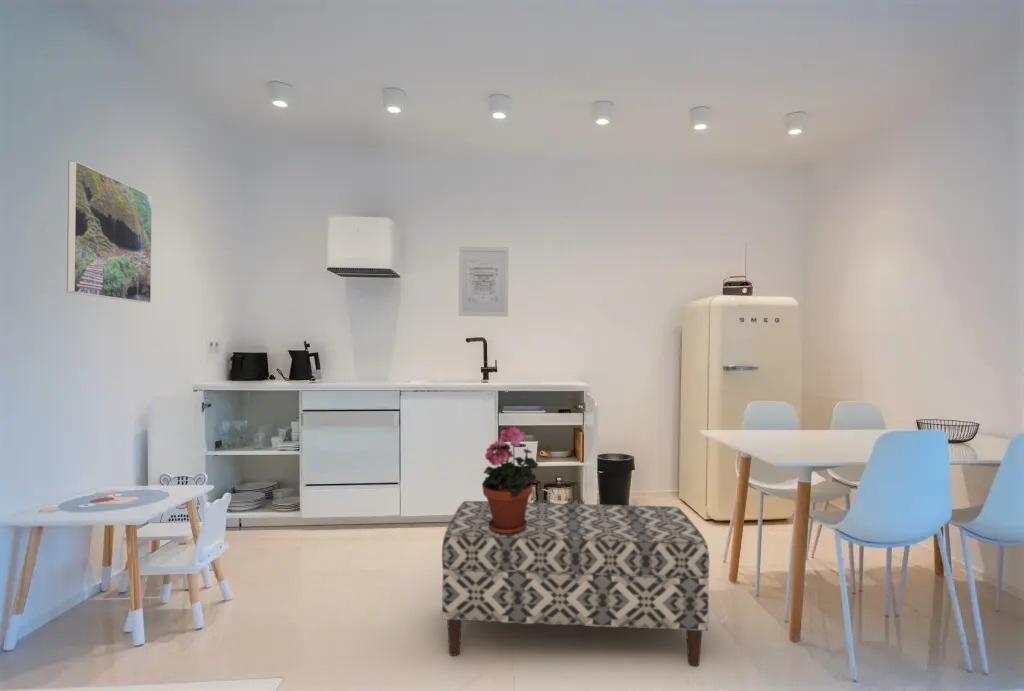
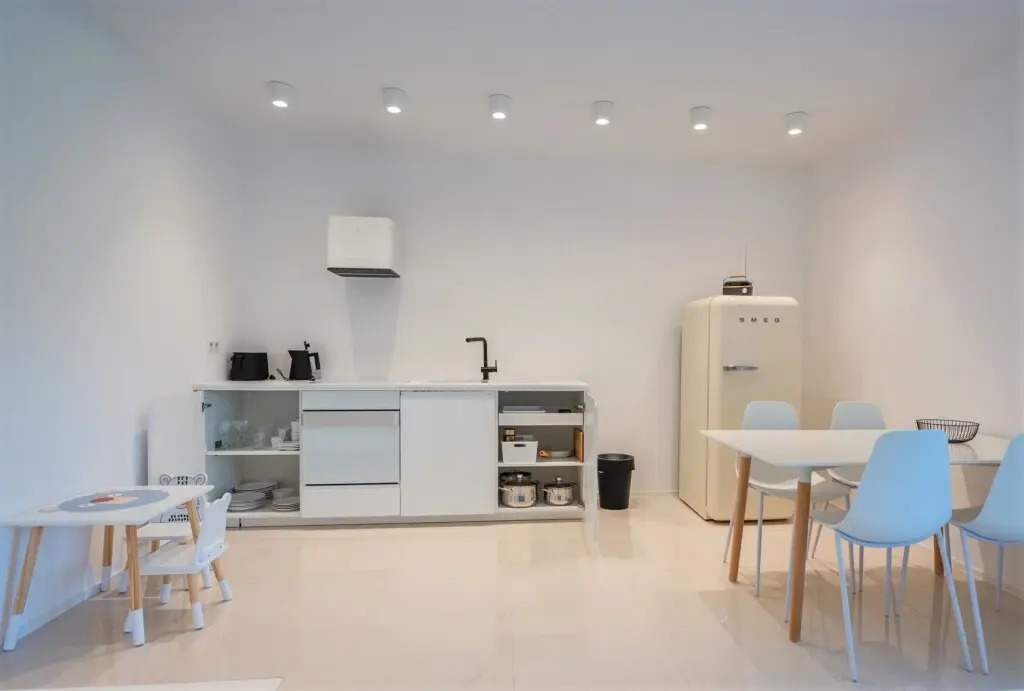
- wall art [458,246,510,318]
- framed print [66,160,153,304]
- bench [441,500,710,668]
- potted plant [481,425,540,534]
